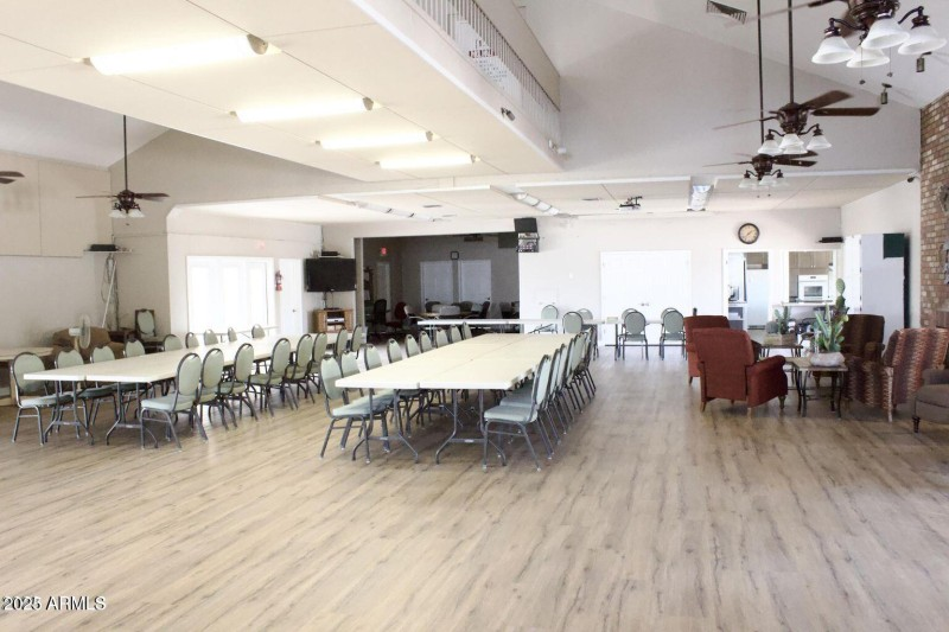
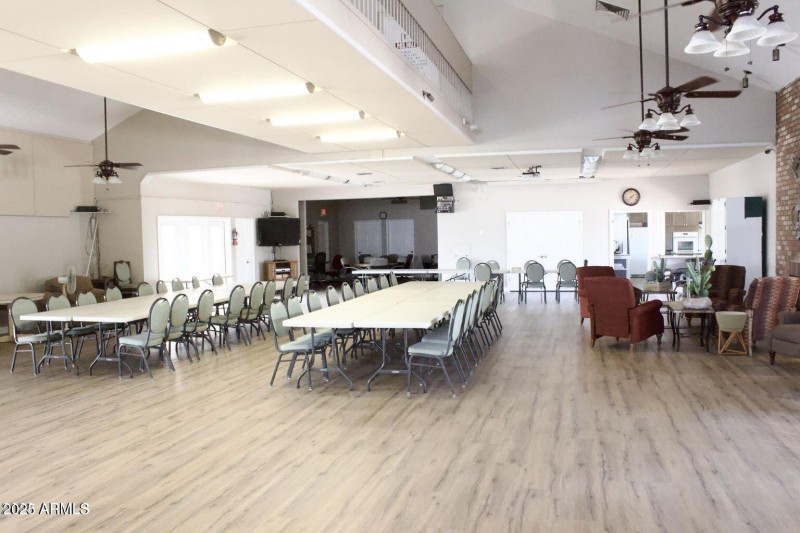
+ planter [715,310,748,355]
